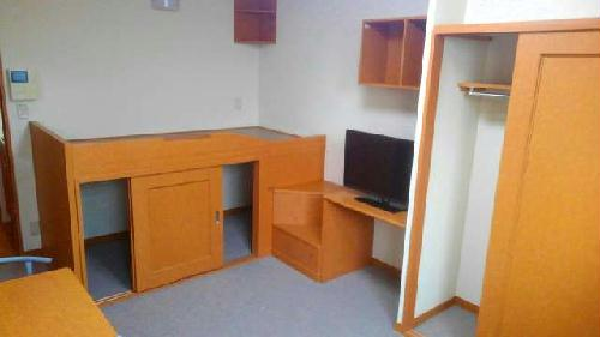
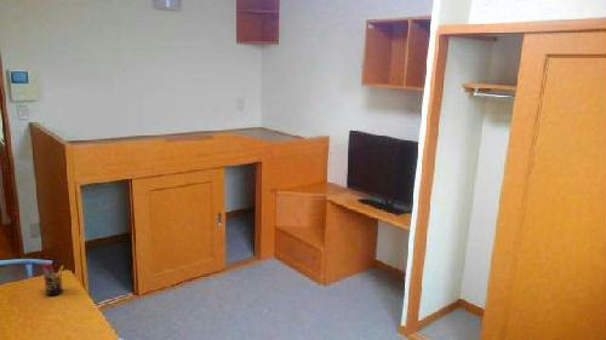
+ pen holder [41,261,64,296]
